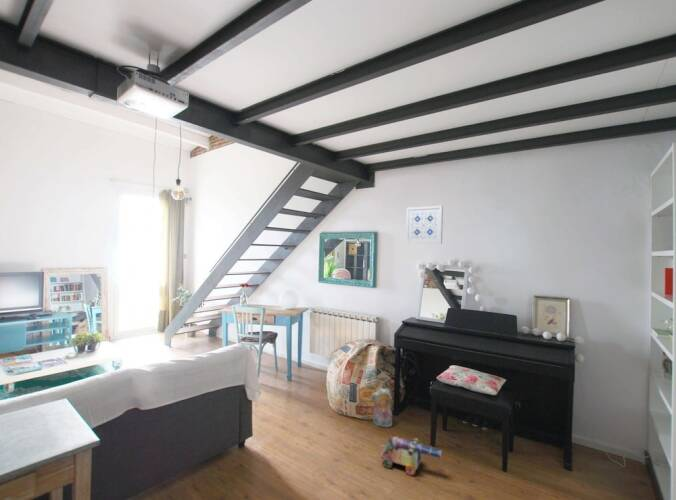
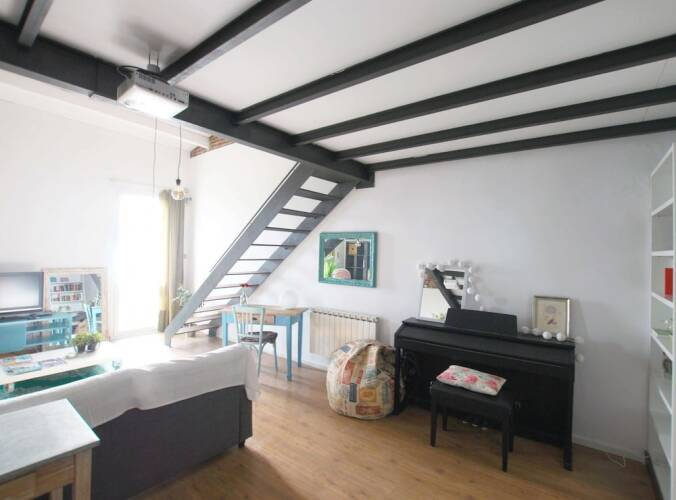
- plush toy [370,387,393,428]
- wall art [405,205,444,245]
- toy cannon [380,436,443,477]
